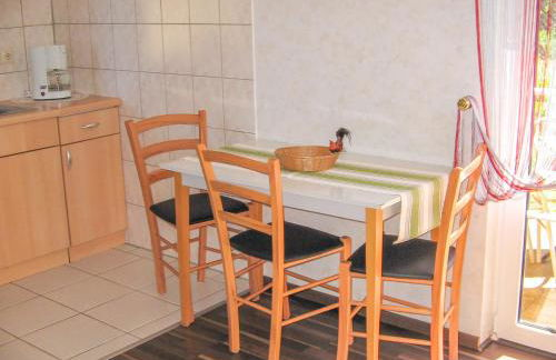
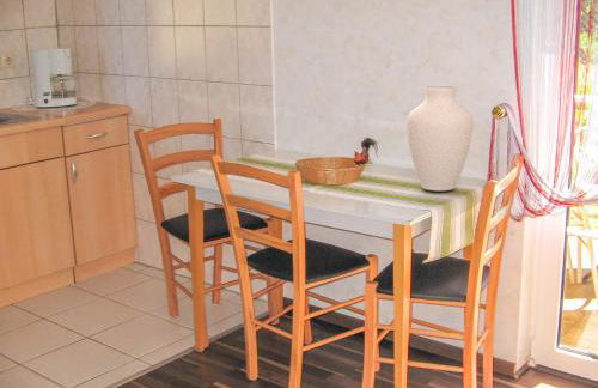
+ vase [405,85,474,193]
